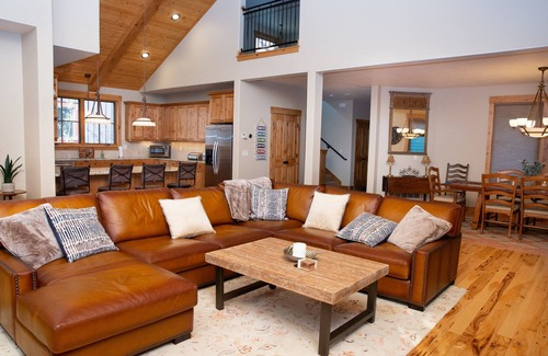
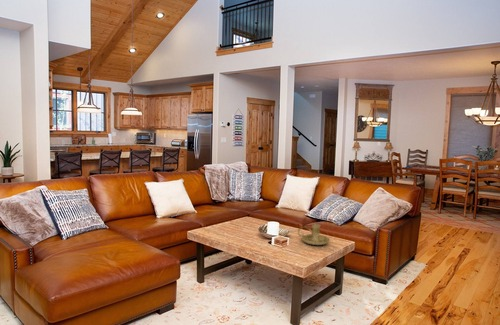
+ candle holder [297,223,331,246]
